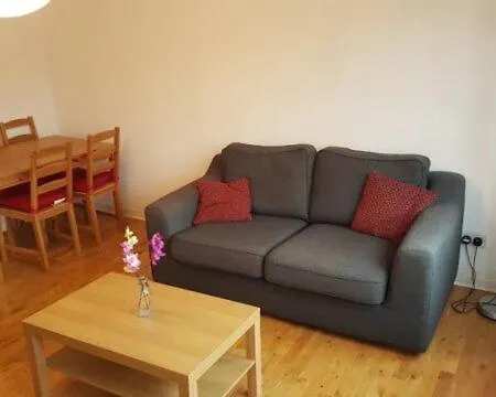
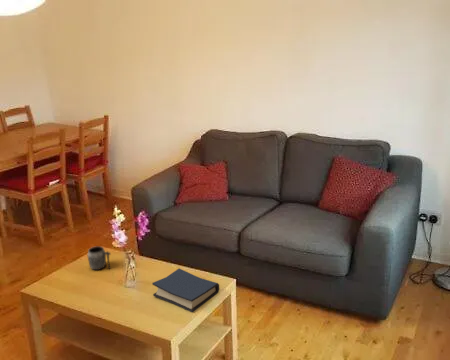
+ mug [87,245,112,271]
+ hardback book [151,268,220,313]
